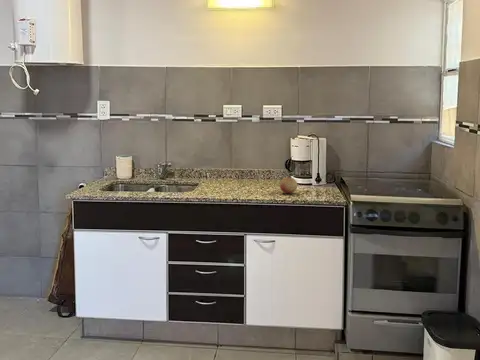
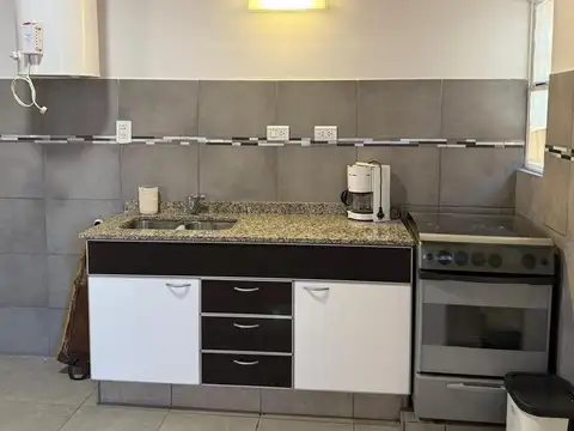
- fruit [279,175,298,194]
